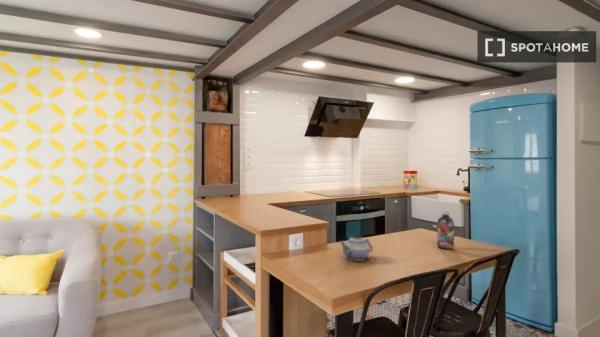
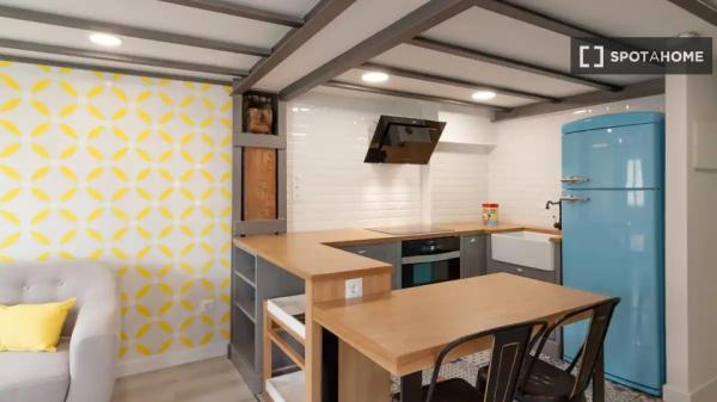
- teapot [339,232,374,262]
- bottle [436,209,455,250]
